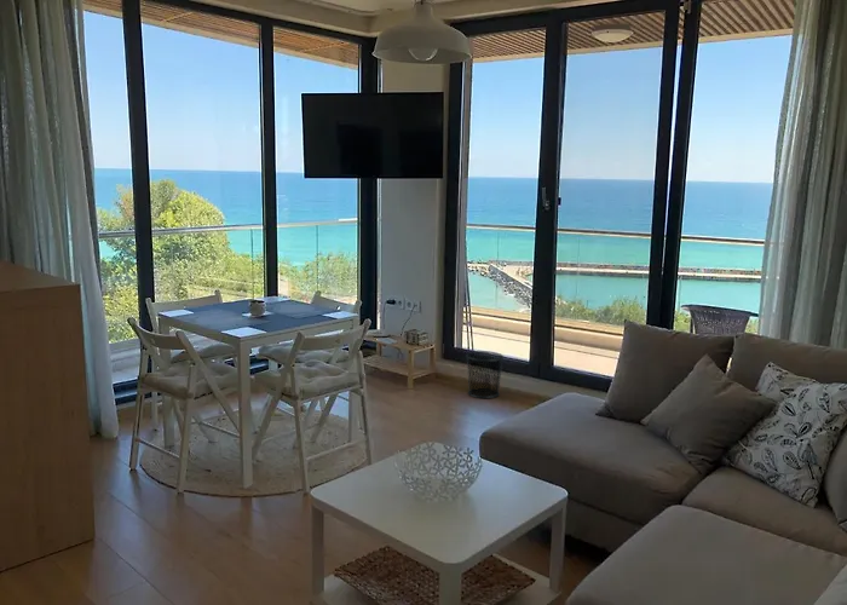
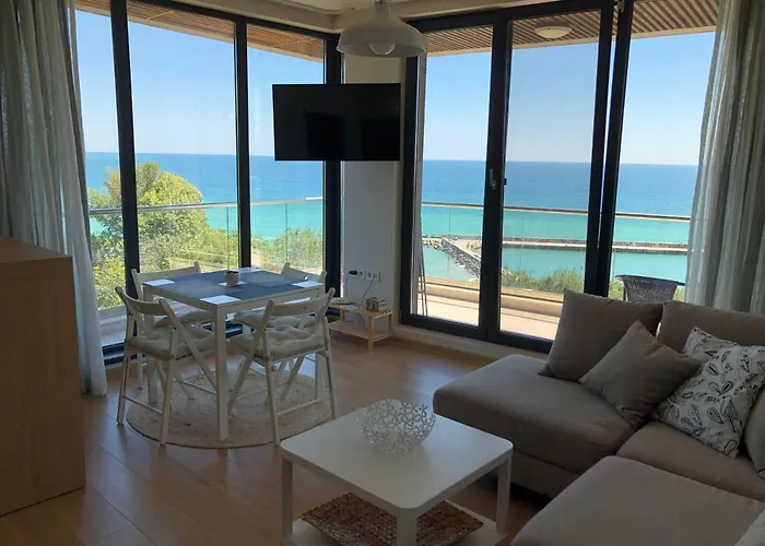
- waste bin [465,350,505,399]
